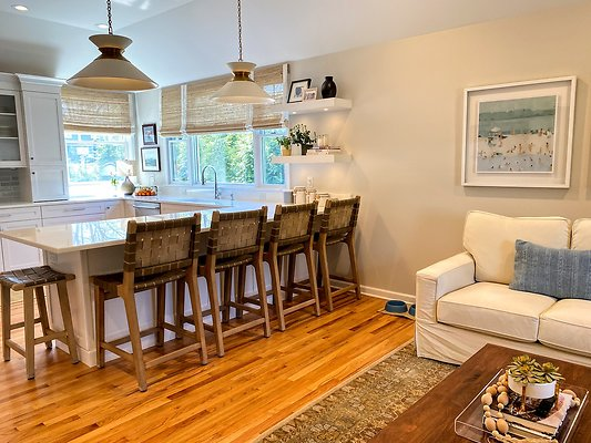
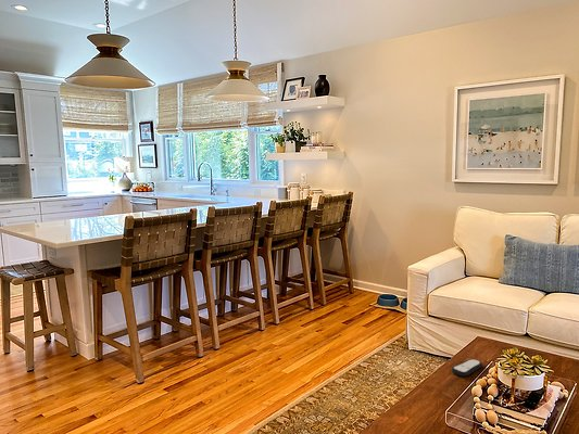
+ remote control [451,358,483,378]
